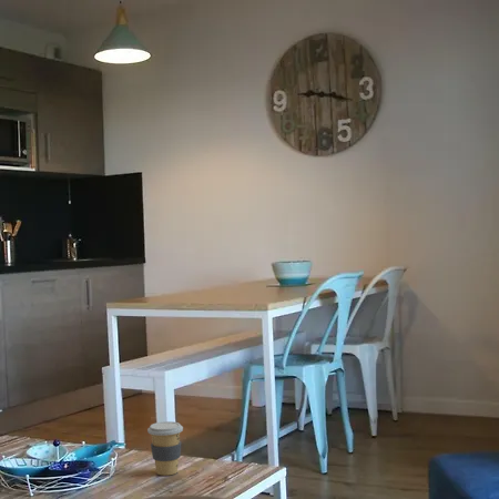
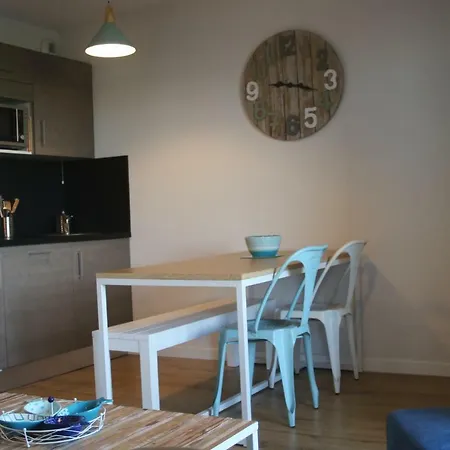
- coffee cup [146,420,184,477]
